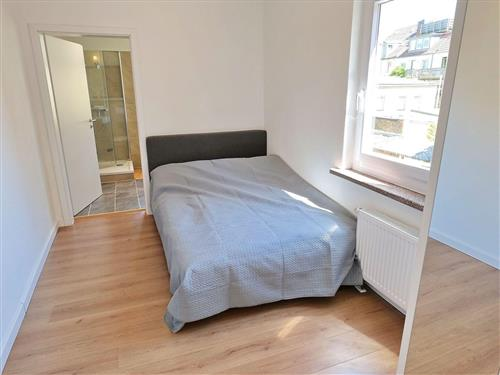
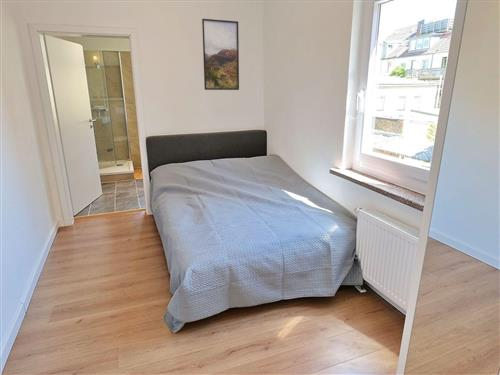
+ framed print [201,18,240,91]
